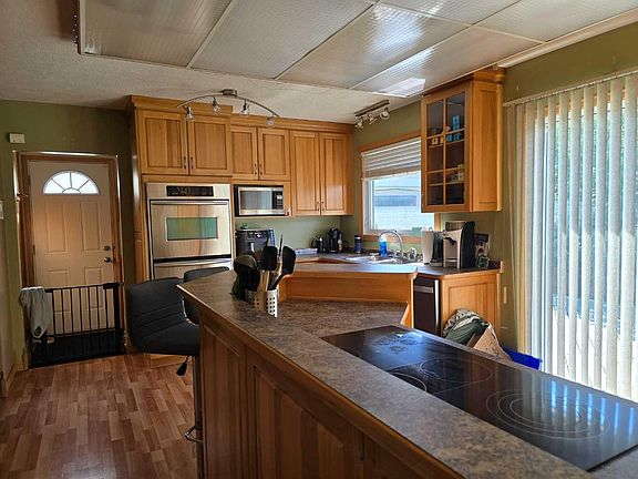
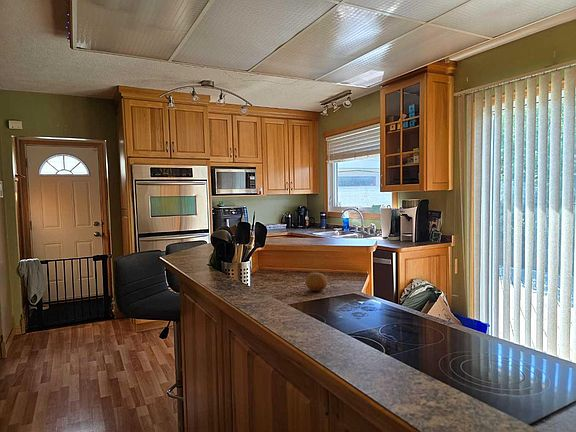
+ fruit [305,271,328,292]
